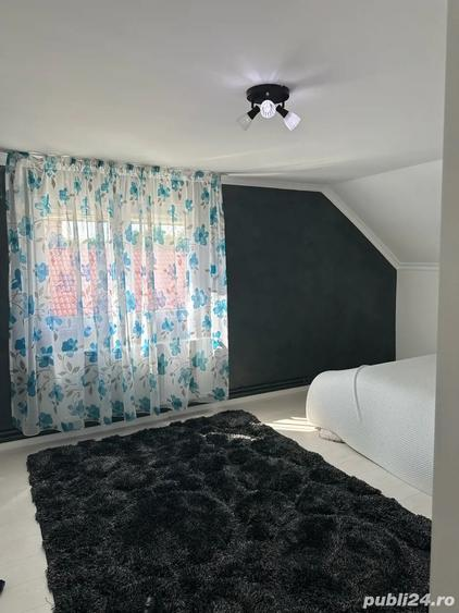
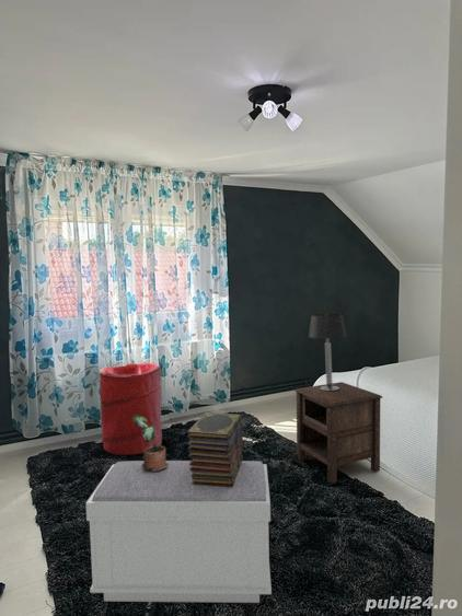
+ bench [85,460,273,604]
+ table lamp [308,313,347,391]
+ nightstand [293,381,383,485]
+ laundry hamper [99,361,163,456]
+ book stack [186,411,244,487]
+ potted plant [132,415,169,472]
